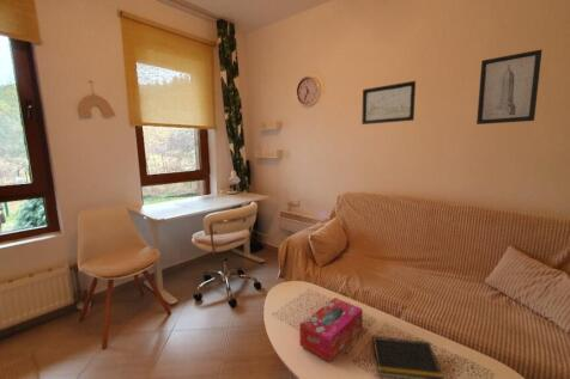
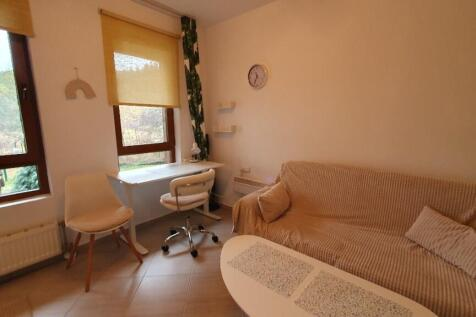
- wall art [475,48,544,126]
- wall art [360,80,417,126]
- tissue box [298,297,364,363]
- notepad [370,336,445,379]
